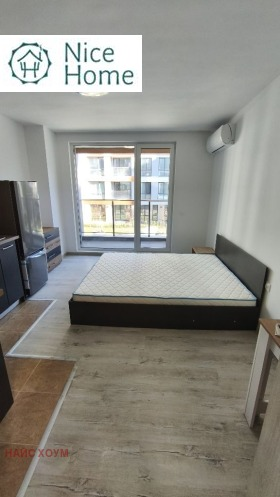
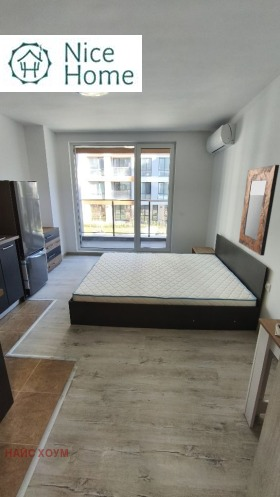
+ home mirror [238,164,280,257]
